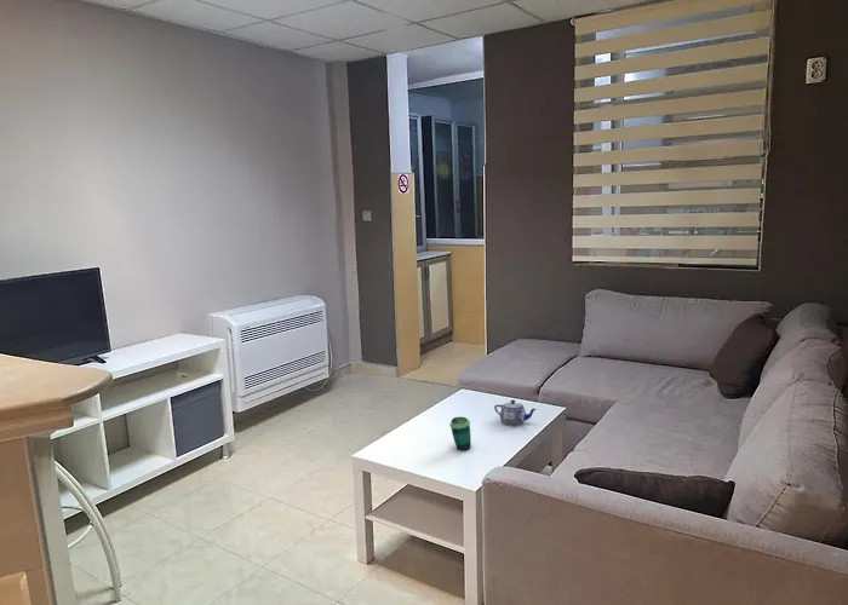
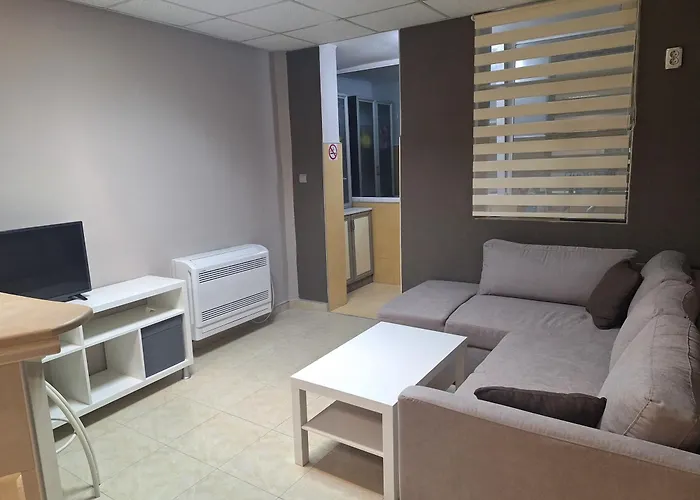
- teapot [493,399,537,426]
- cup [448,416,472,451]
